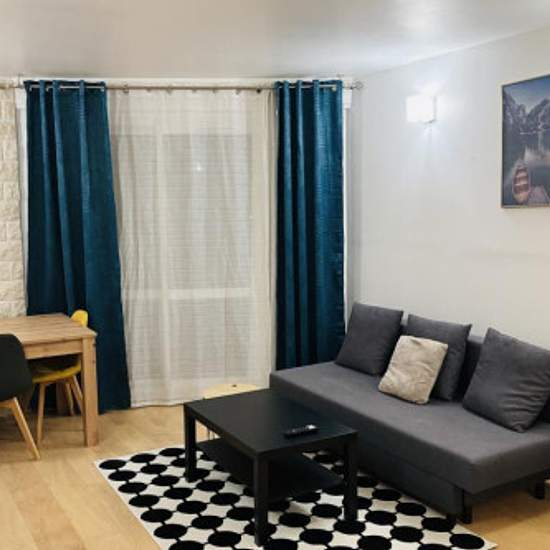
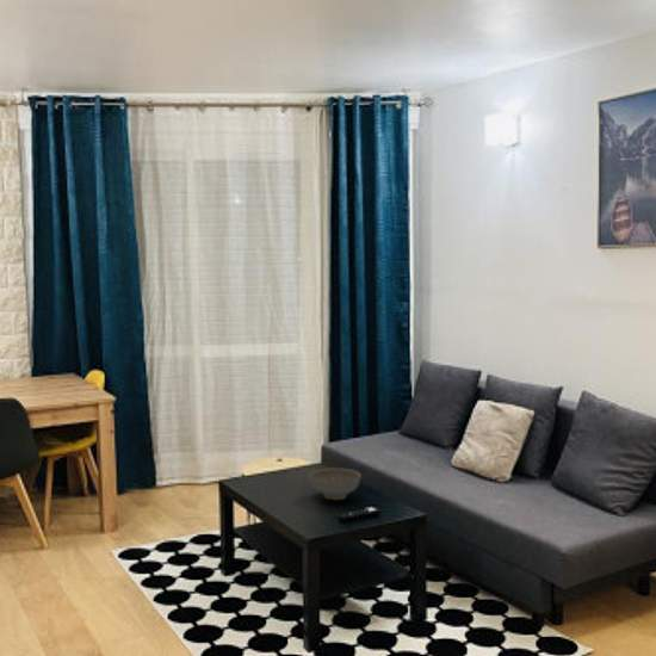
+ decorative bowl [308,466,363,501]
